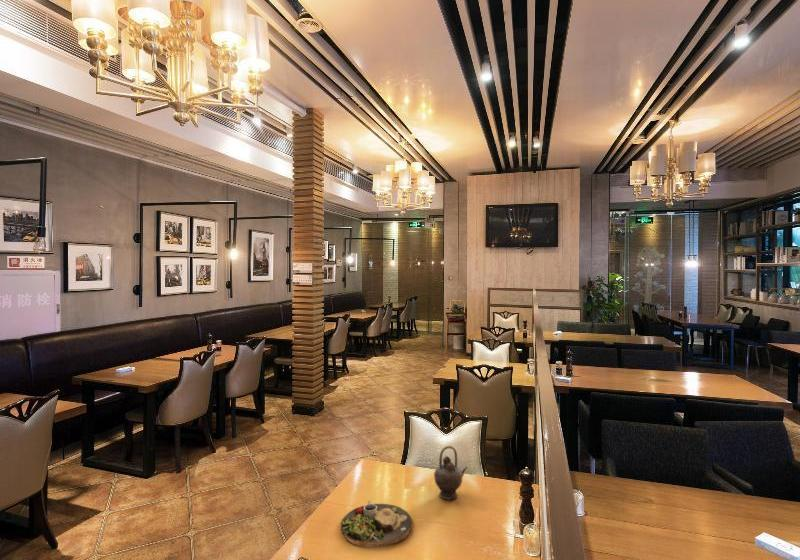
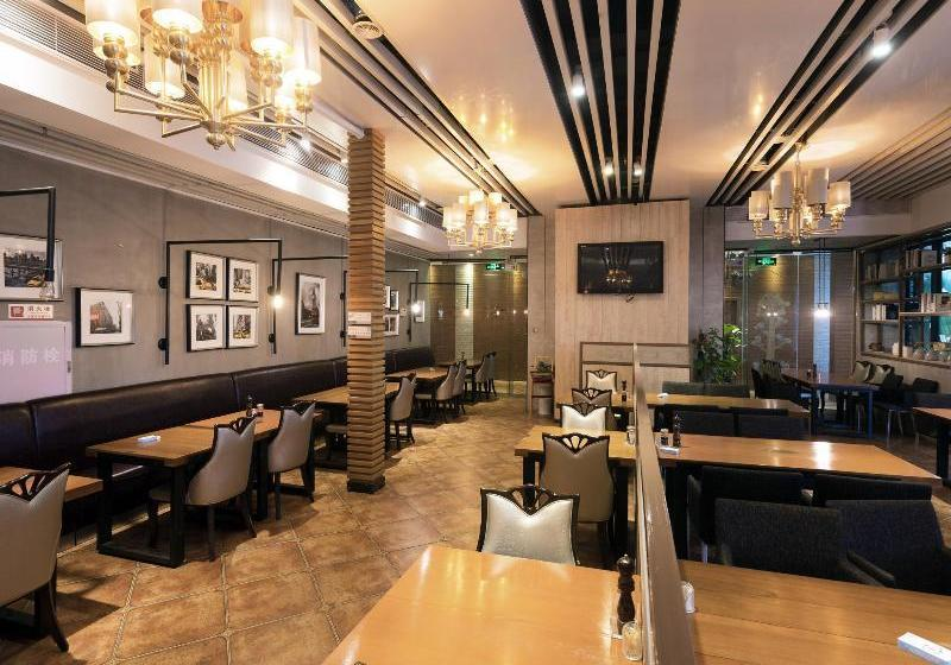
- teapot [433,445,469,500]
- dinner plate [340,499,413,548]
